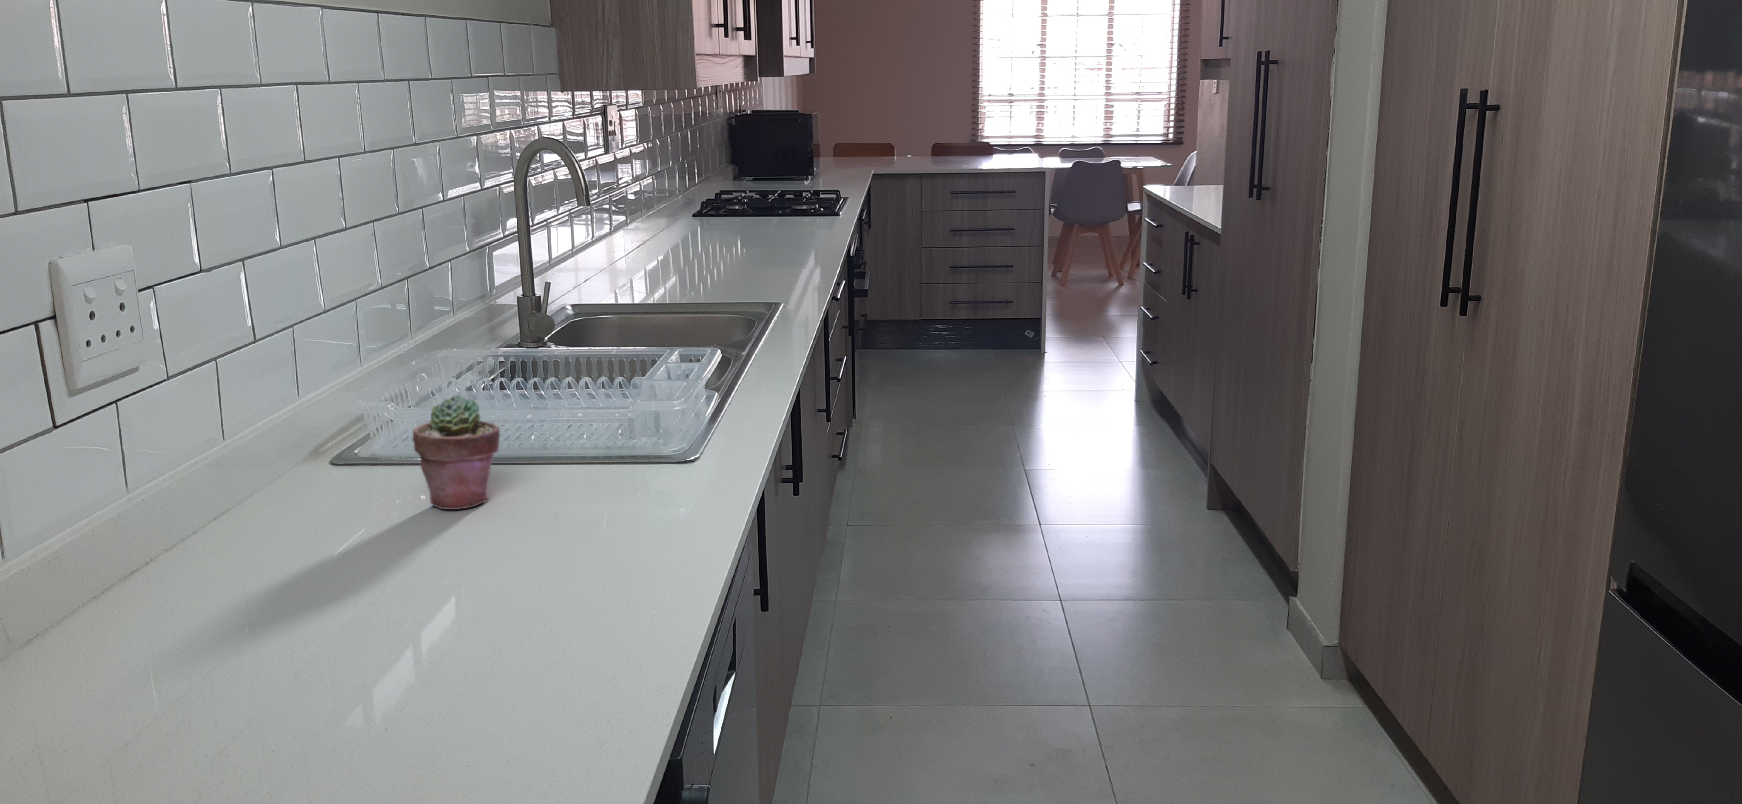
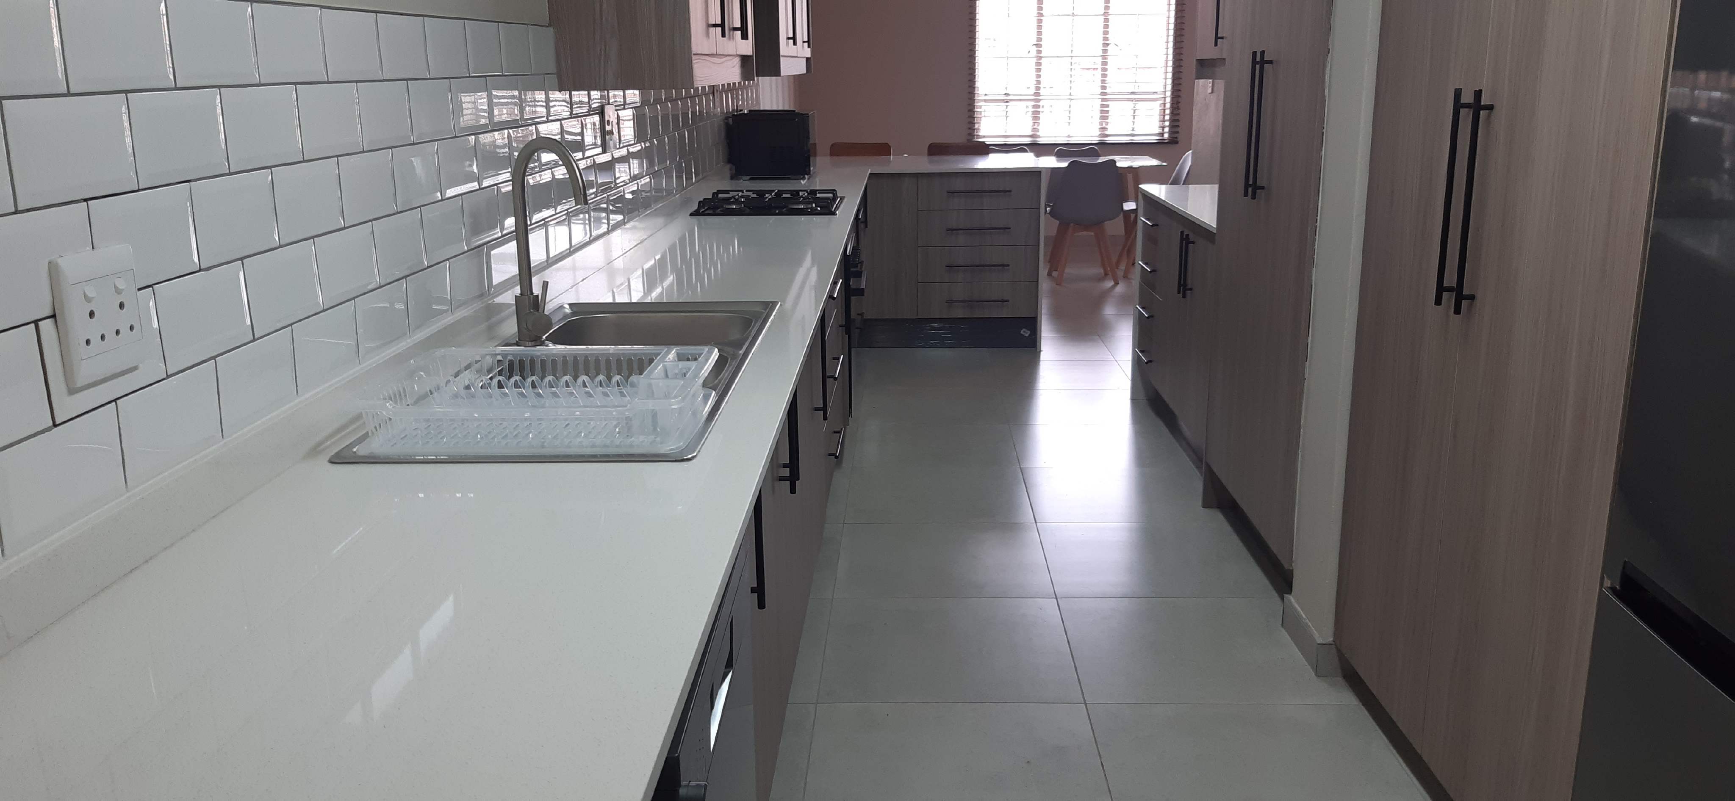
- potted succulent [412,394,500,510]
